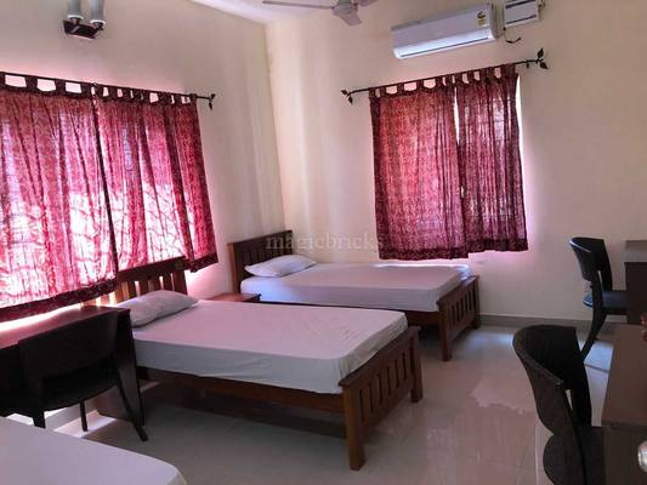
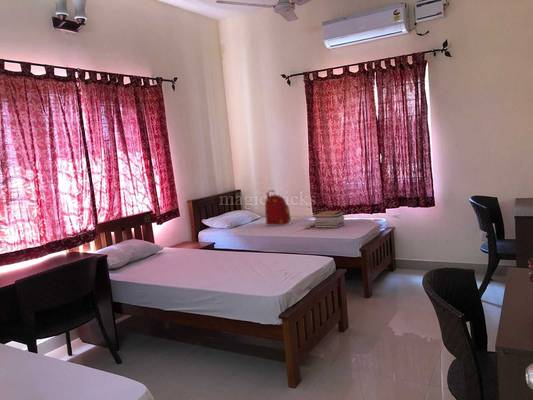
+ backpack [264,189,294,227]
+ book stack [311,210,346,229]
